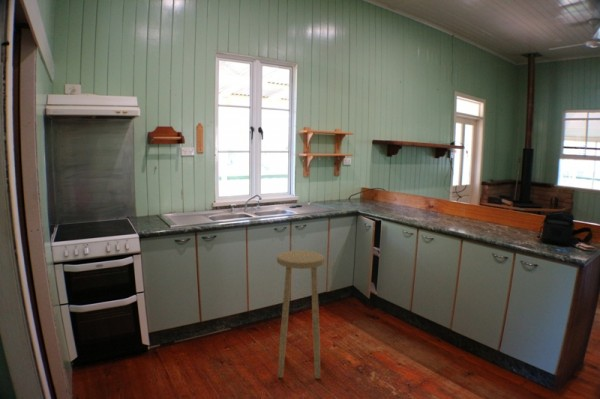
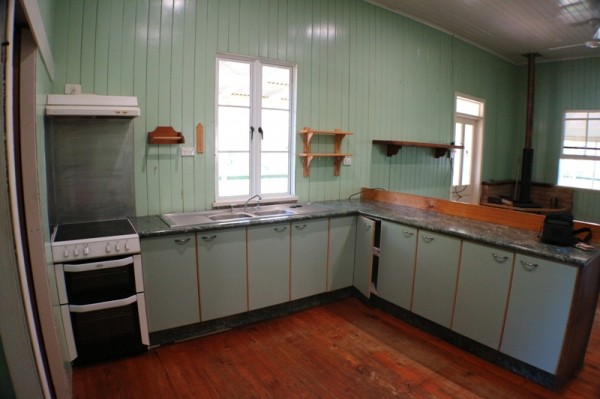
- stool [276,249,326,380]
